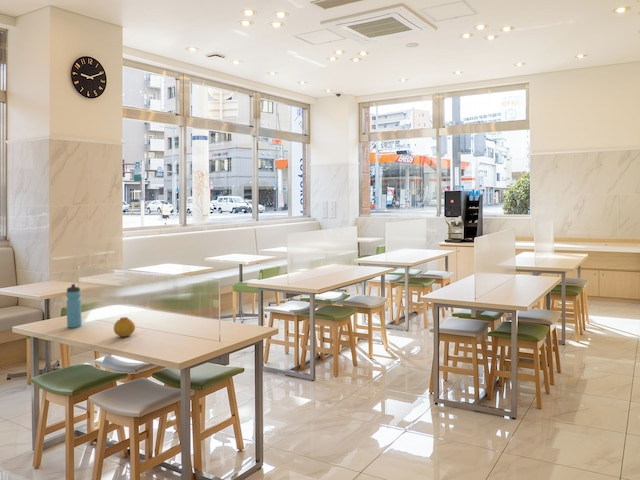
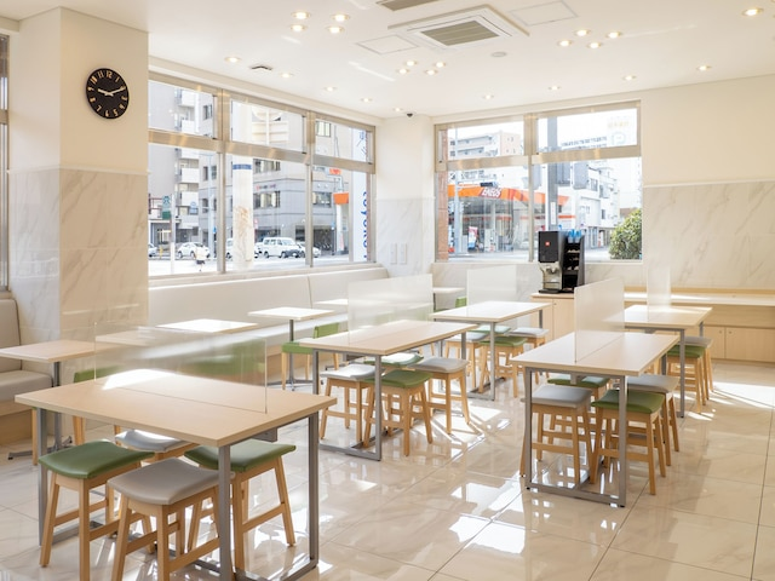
- water bottle [65,283,83,329]
- fruit [113,316,136,338]
